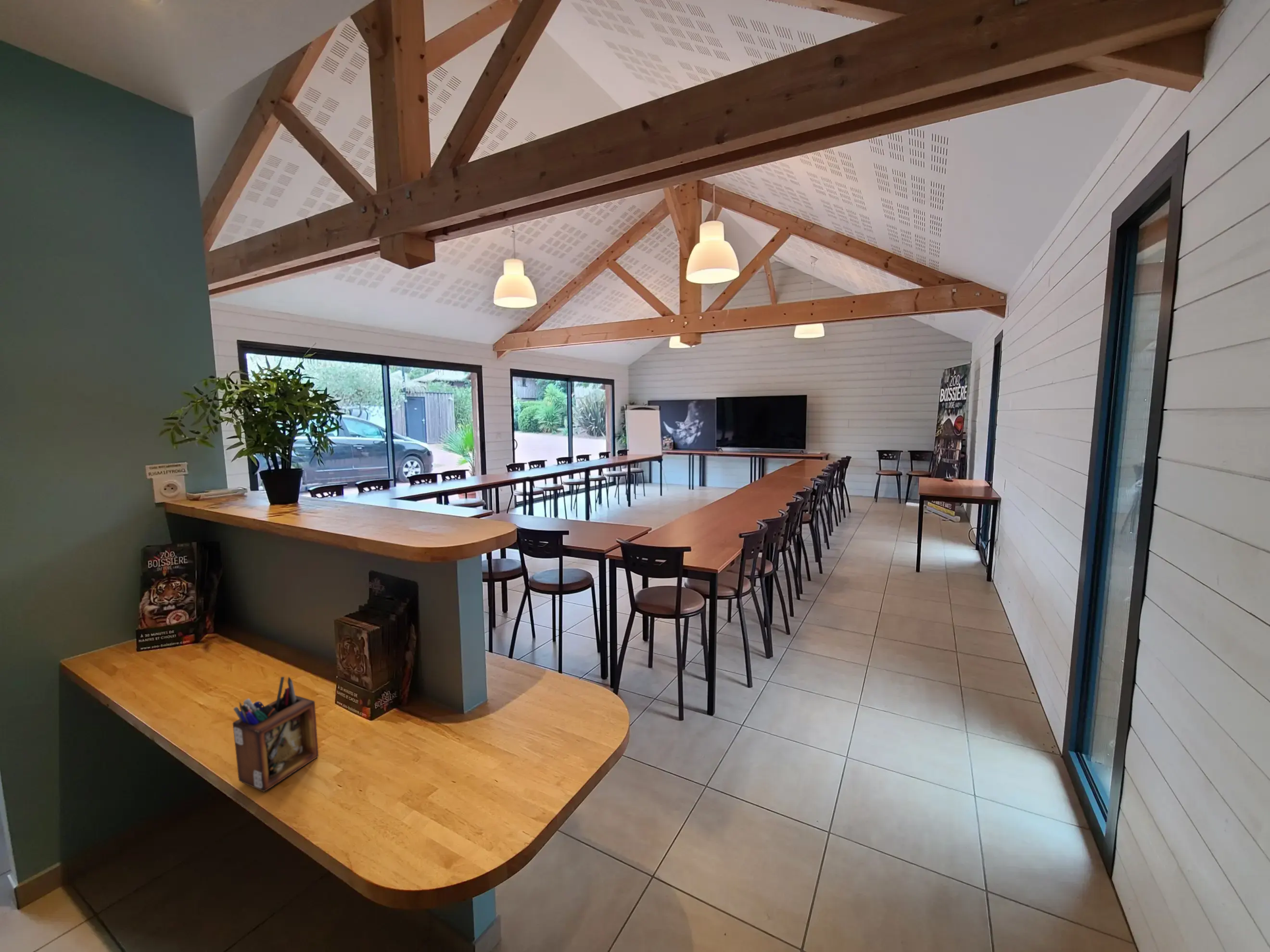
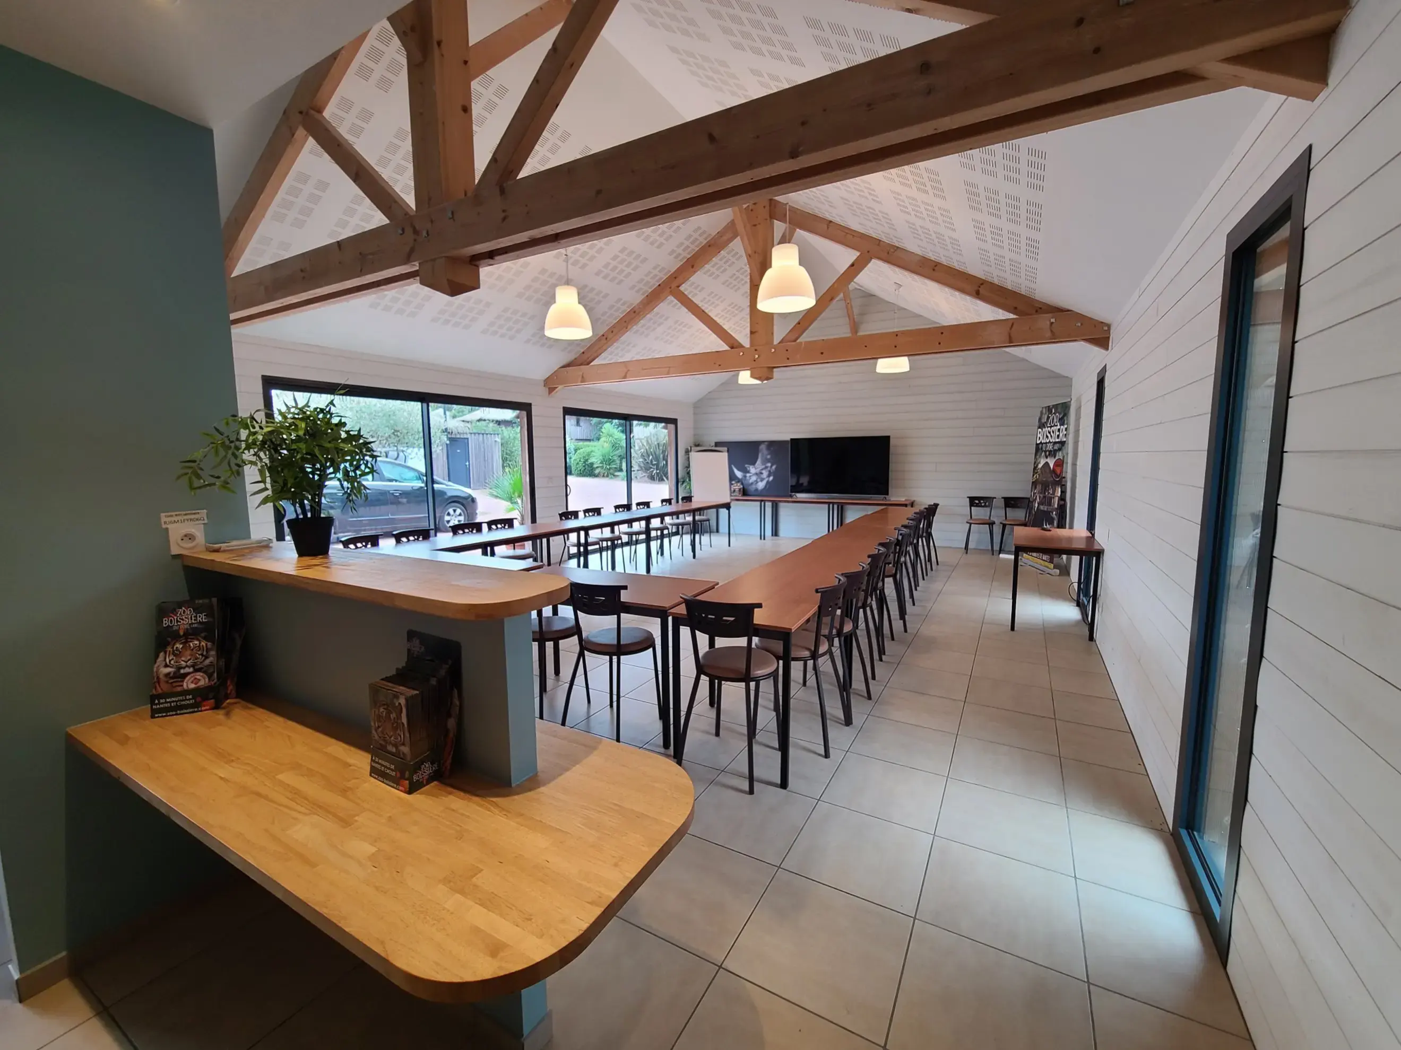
- desk organizer [232,676,319,792]
